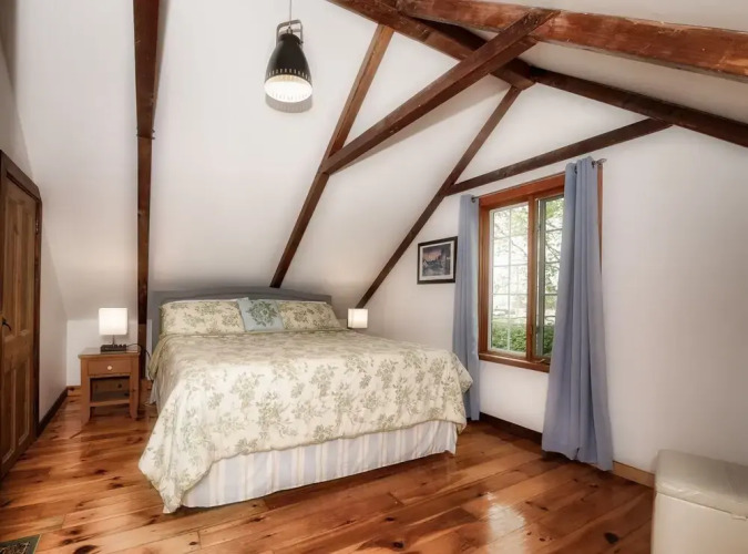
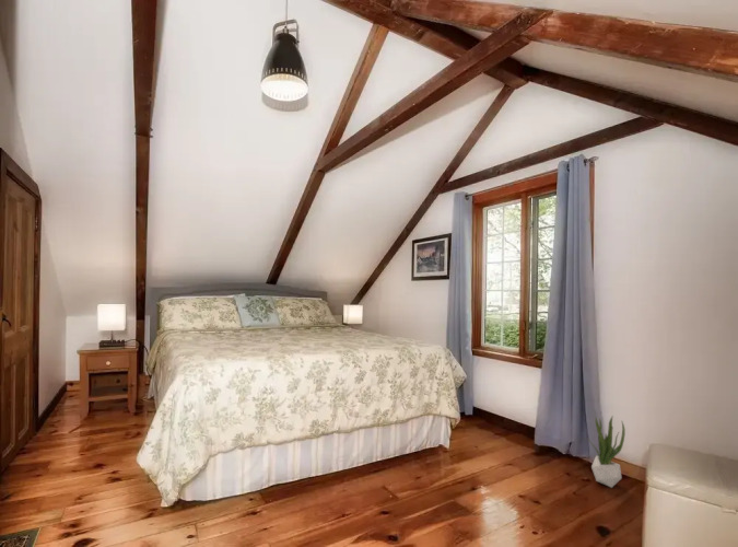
+ potted plant [588,416,625,489]
